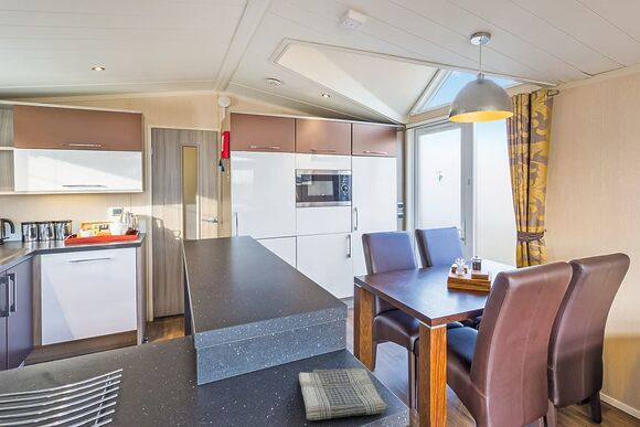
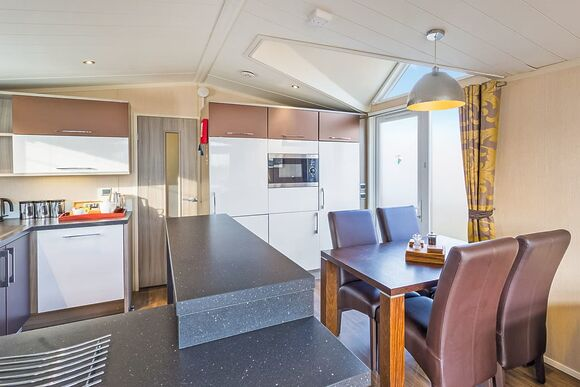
- dish towel [298,367,388,421]
